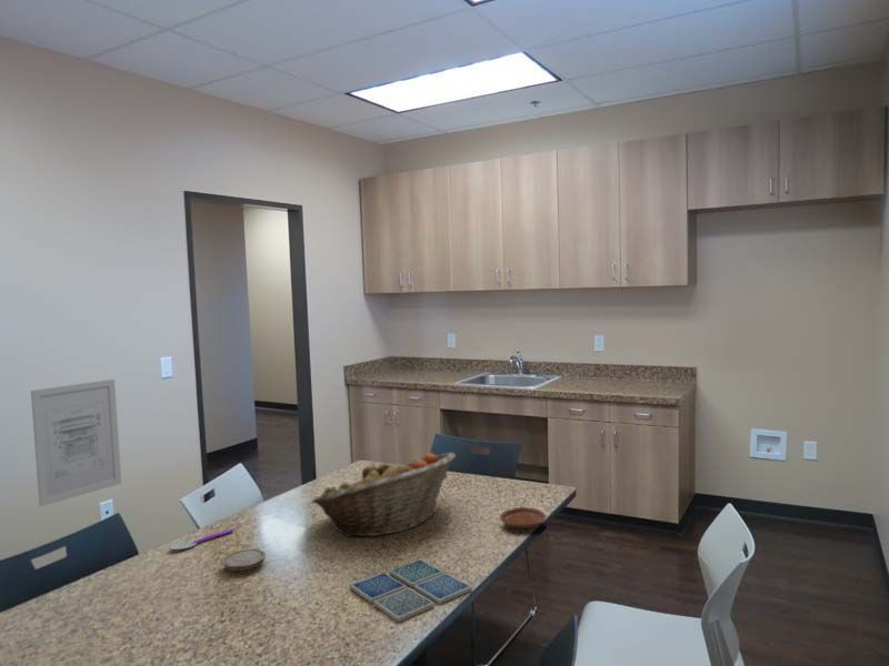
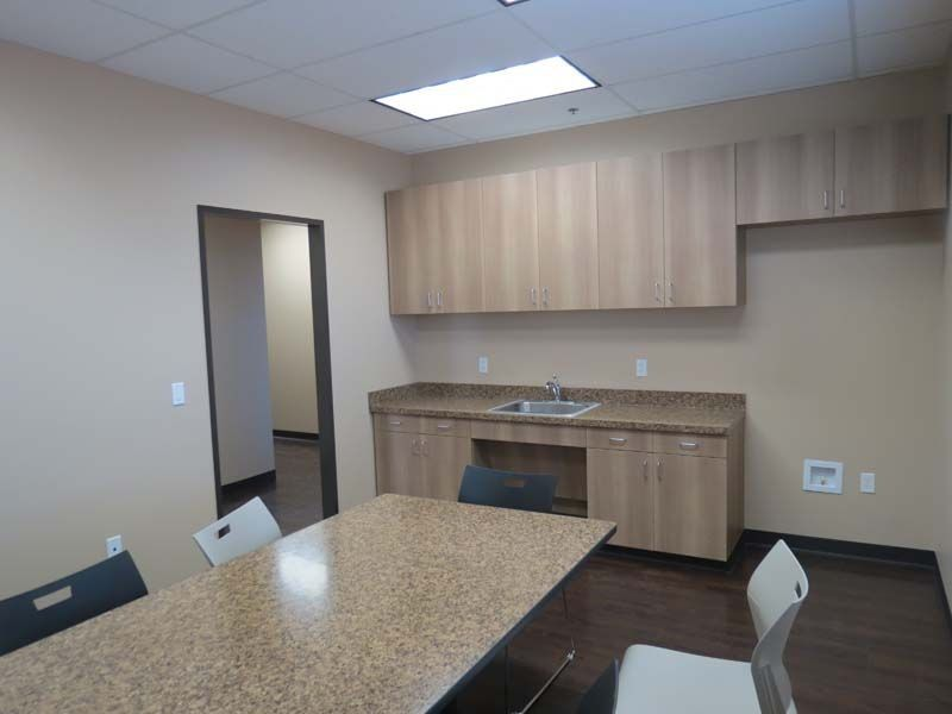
- wood slice [221,548,267,572]
- fruit basket [311,452,457,538]
- drink coaster [349,558,473,624]
- spoon [168,528,234,551]
- plate [499,506,547,529]
- wall art [30,379,122,507]
